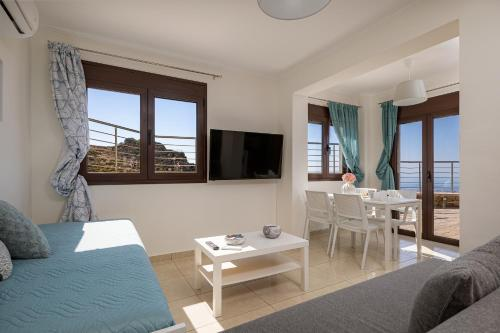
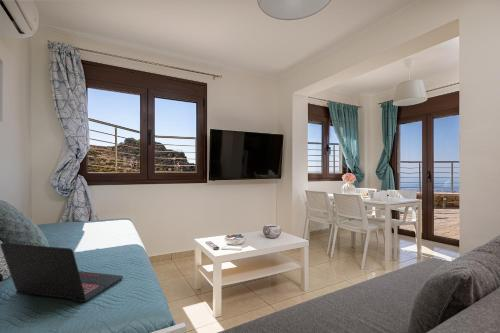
+ laptop [0,242,124,303]
